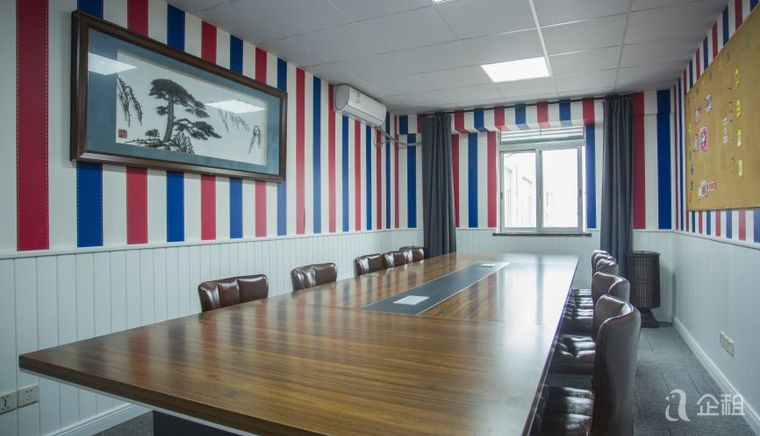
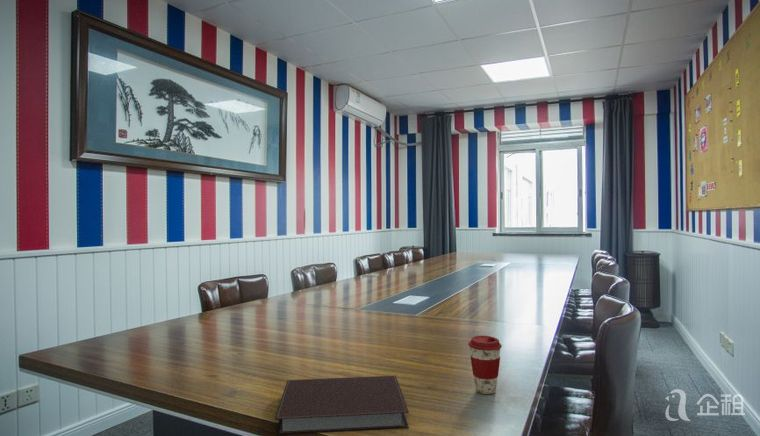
+ notebook [274,375,410,436]
+ coffee cup [468,334,503,395]
